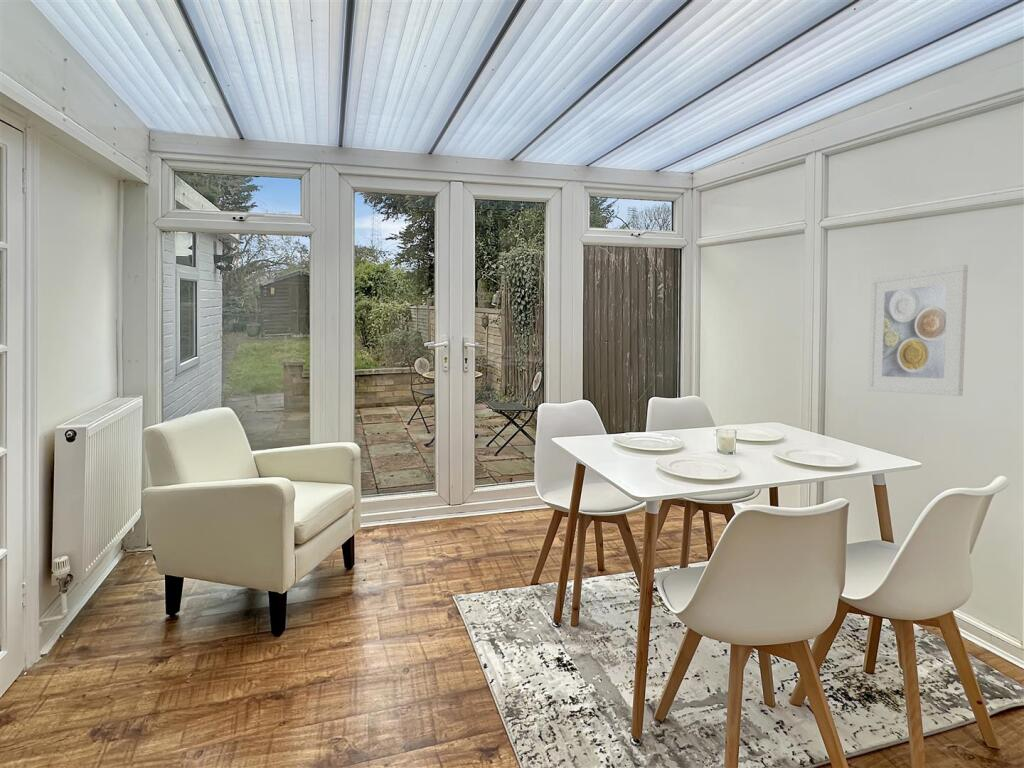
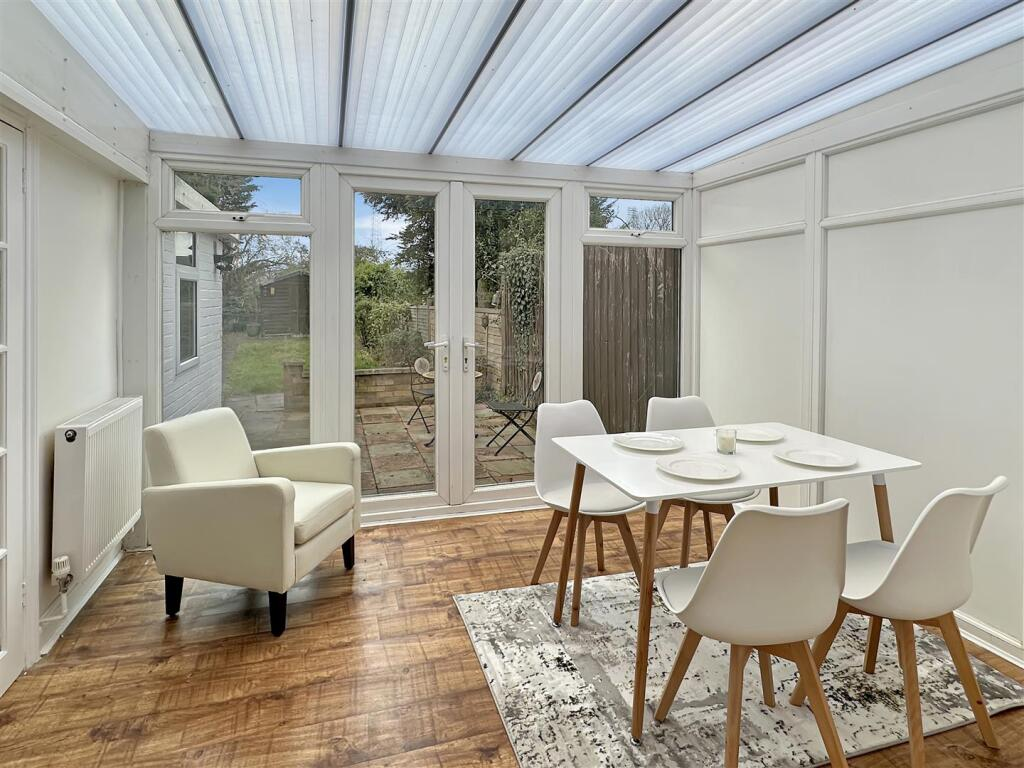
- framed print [867,264,969,397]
